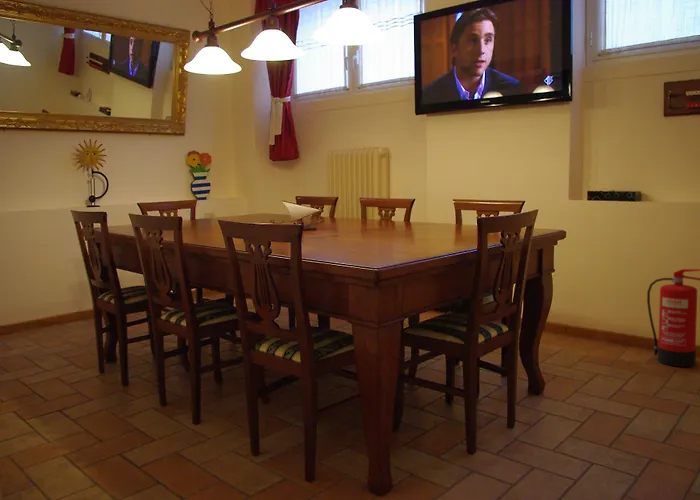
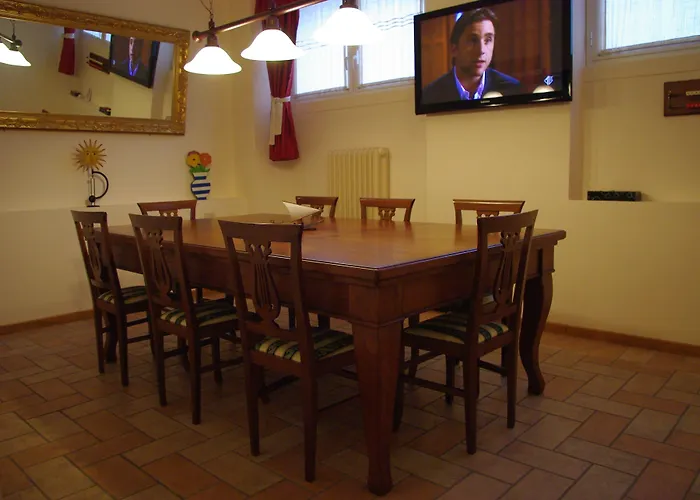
- fire extinguisher [646,268,700,368]
